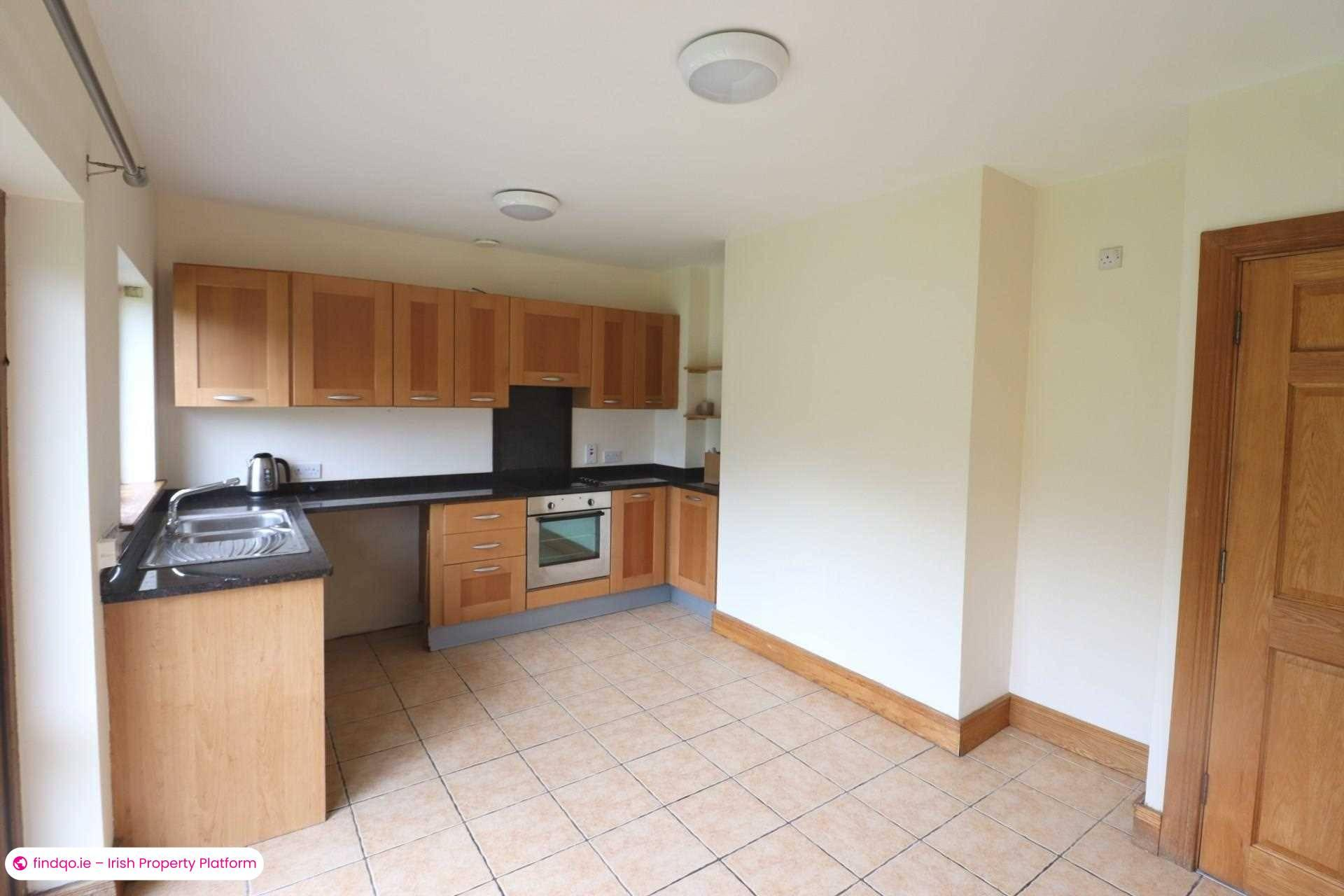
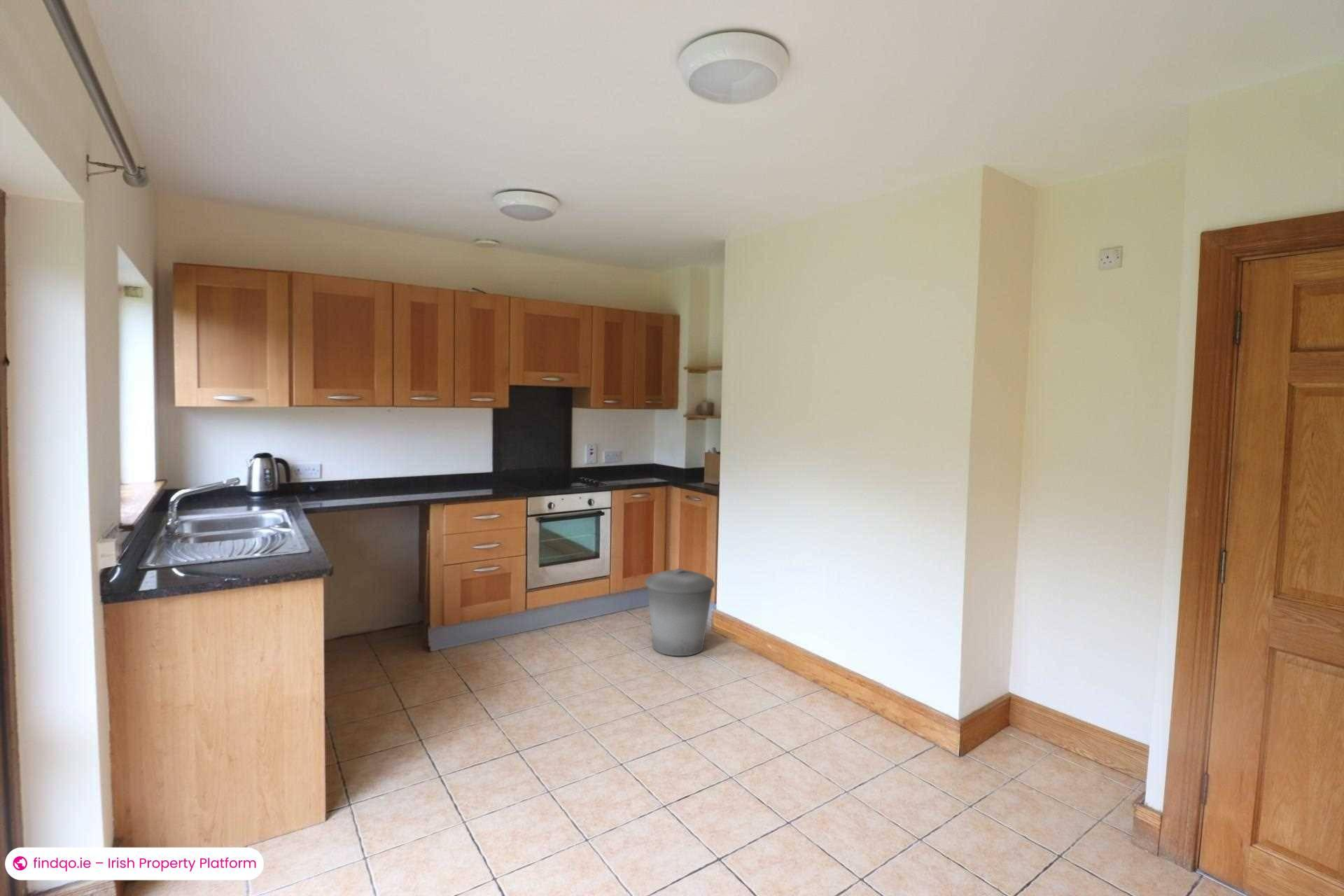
+ trash can [645,568,715,657]
